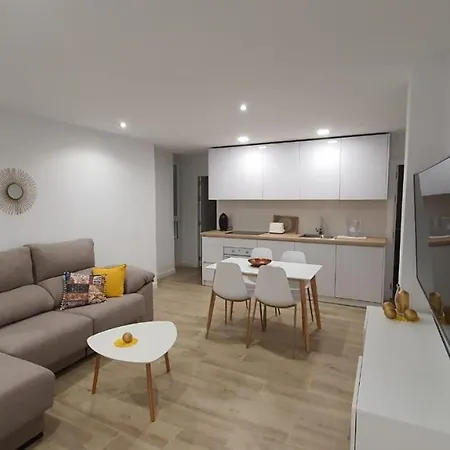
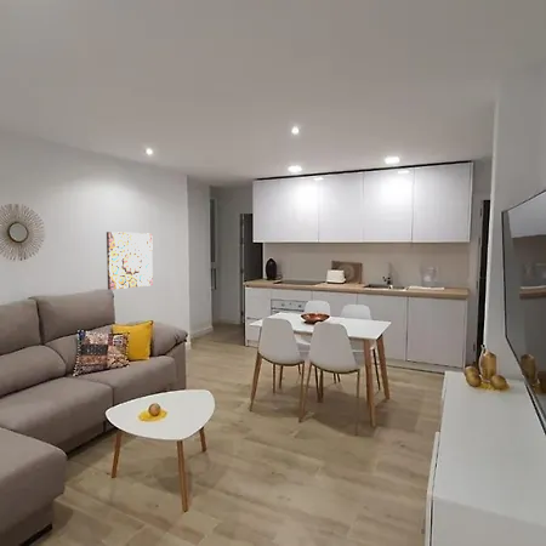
+ wall art [106,231,154,291]
